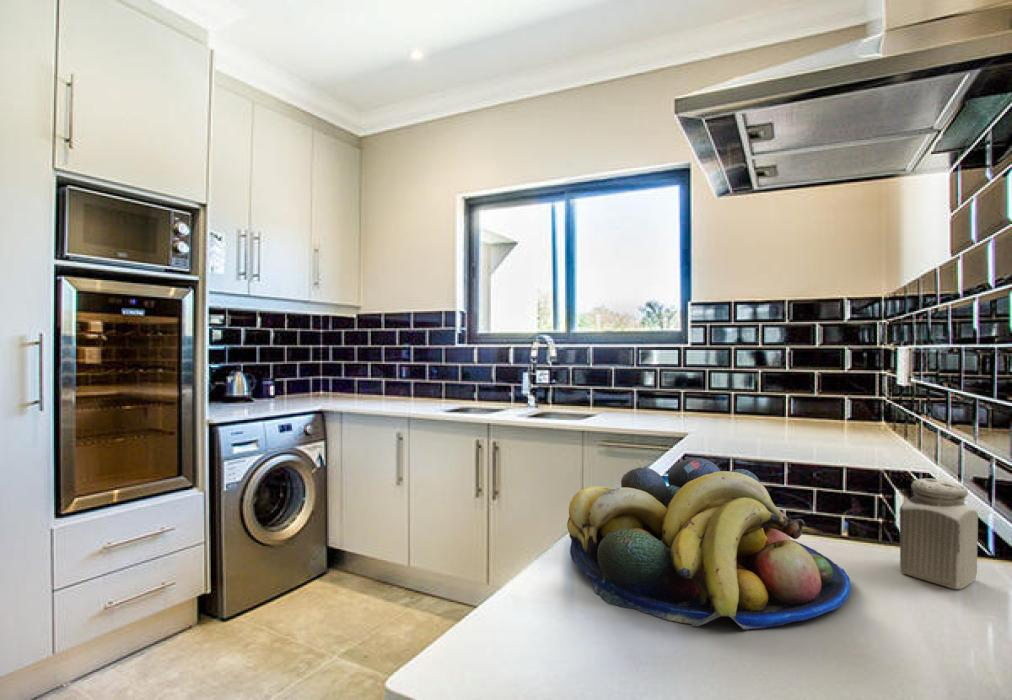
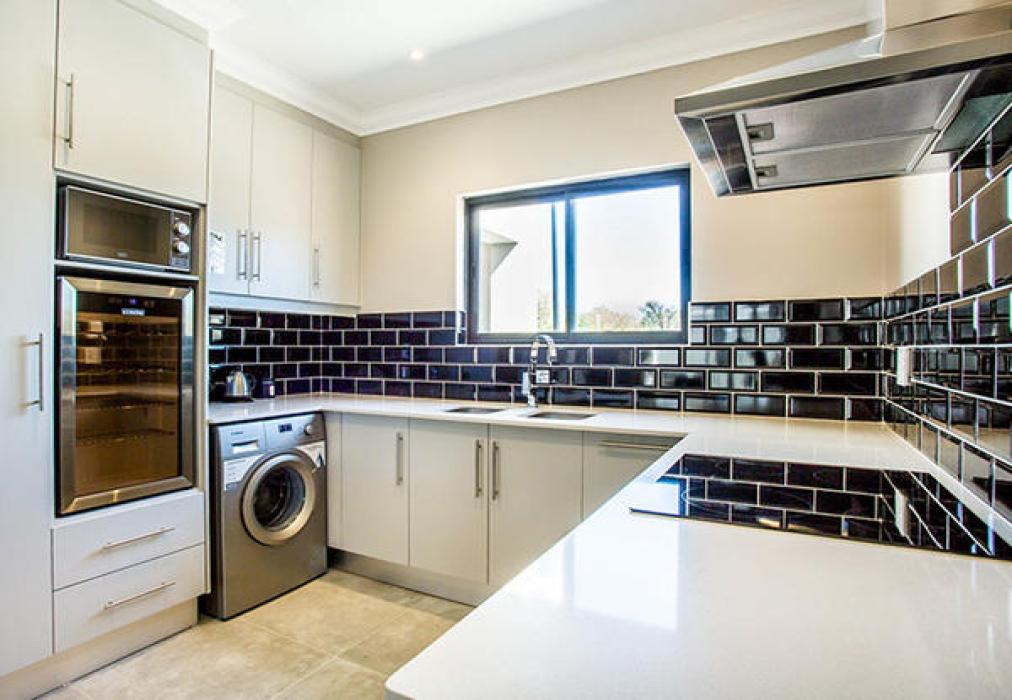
- salt shaker [899,478,979,590]
- fruit bowl [566,457,851,631]
